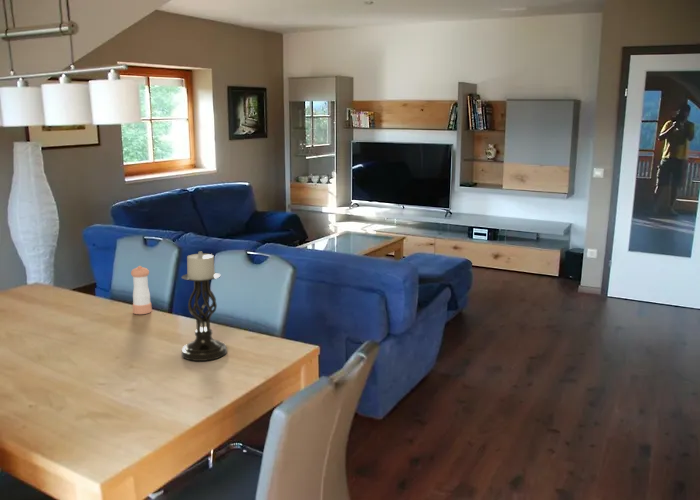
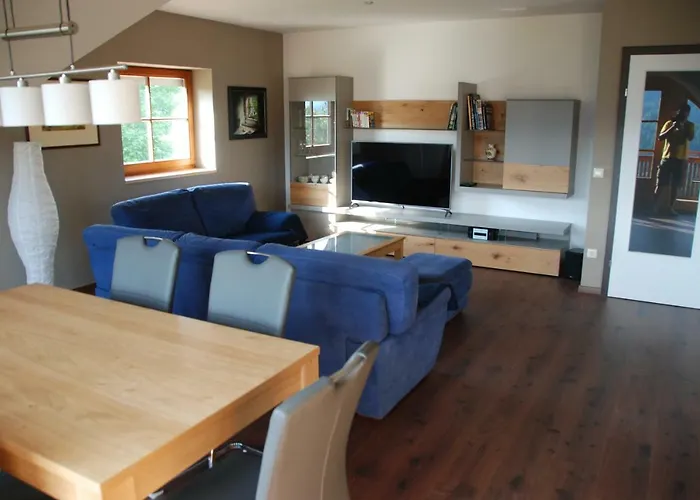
- candle holder [180,251,228,362]
- pepper shaker [130,265,153,315]
